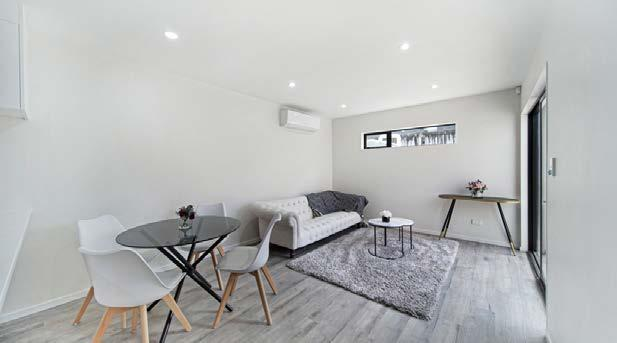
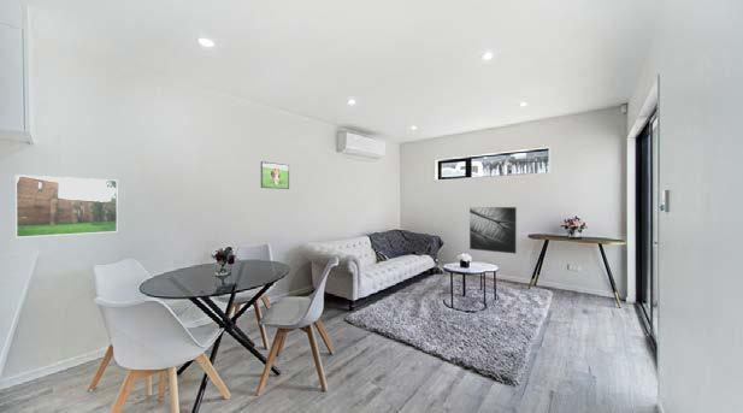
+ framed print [14,173,119,238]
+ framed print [260,160,290,190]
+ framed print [468,206,518,255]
